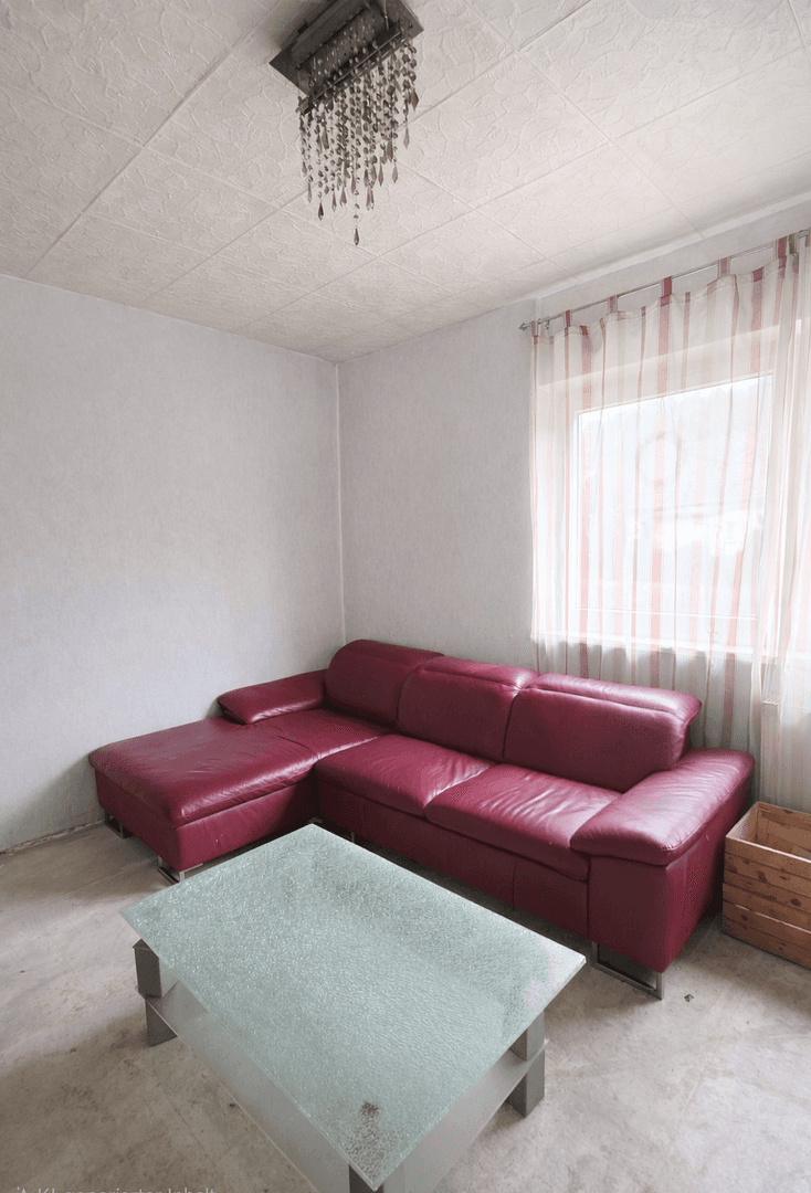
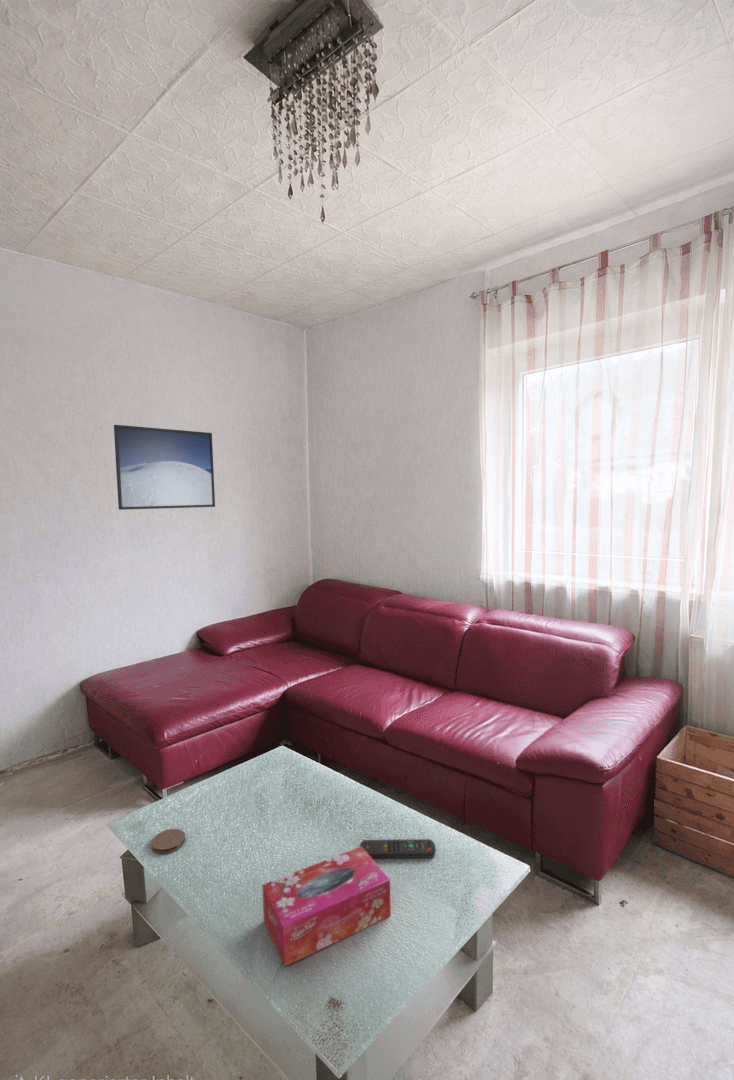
+ tissue box [261,846,392,967]
+ remote control [359,838,437,859]
+ coaster [150,828,186,855]
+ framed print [113,424,216,511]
